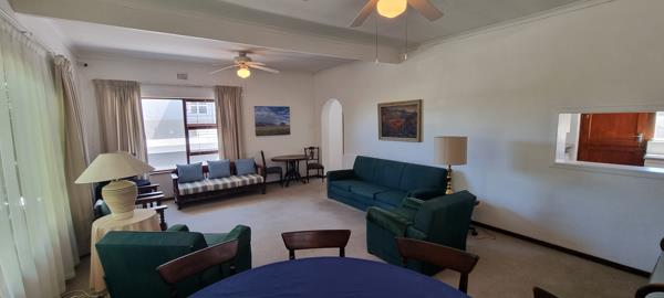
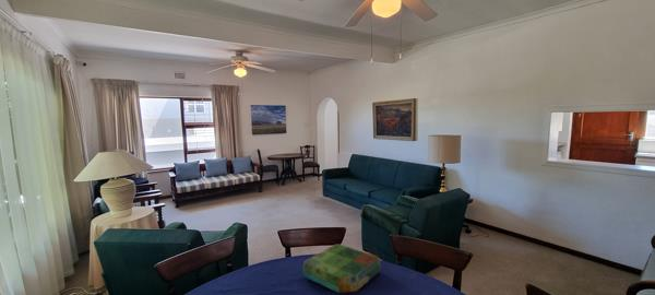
+ board game [302,244,381,294]
